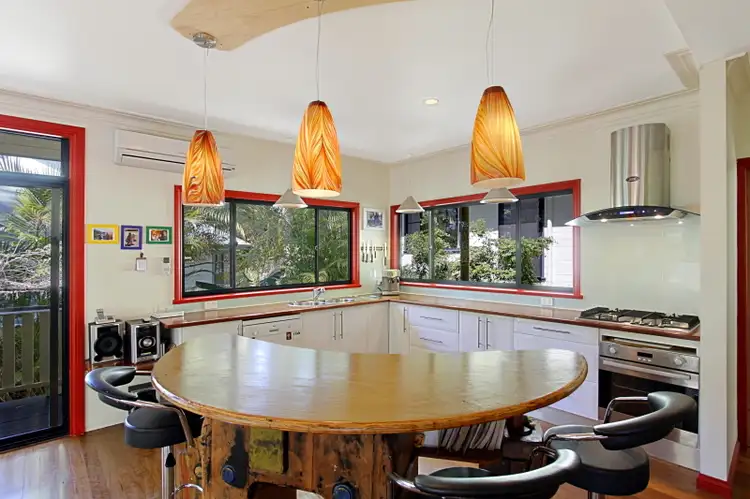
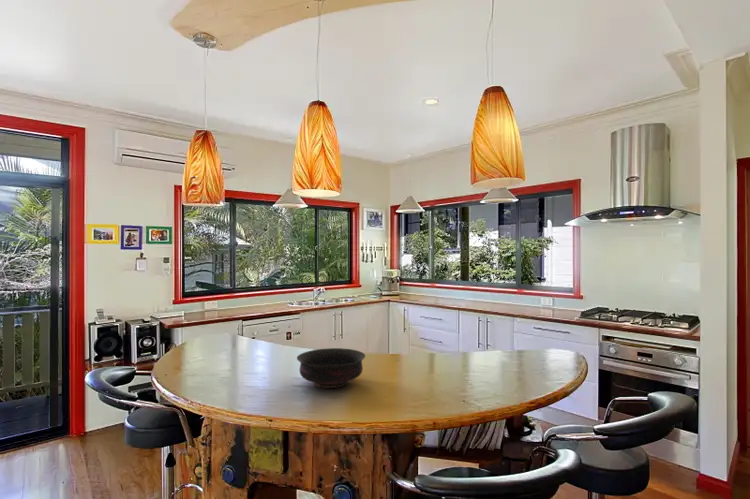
+ bowl [296,347,366,389]
